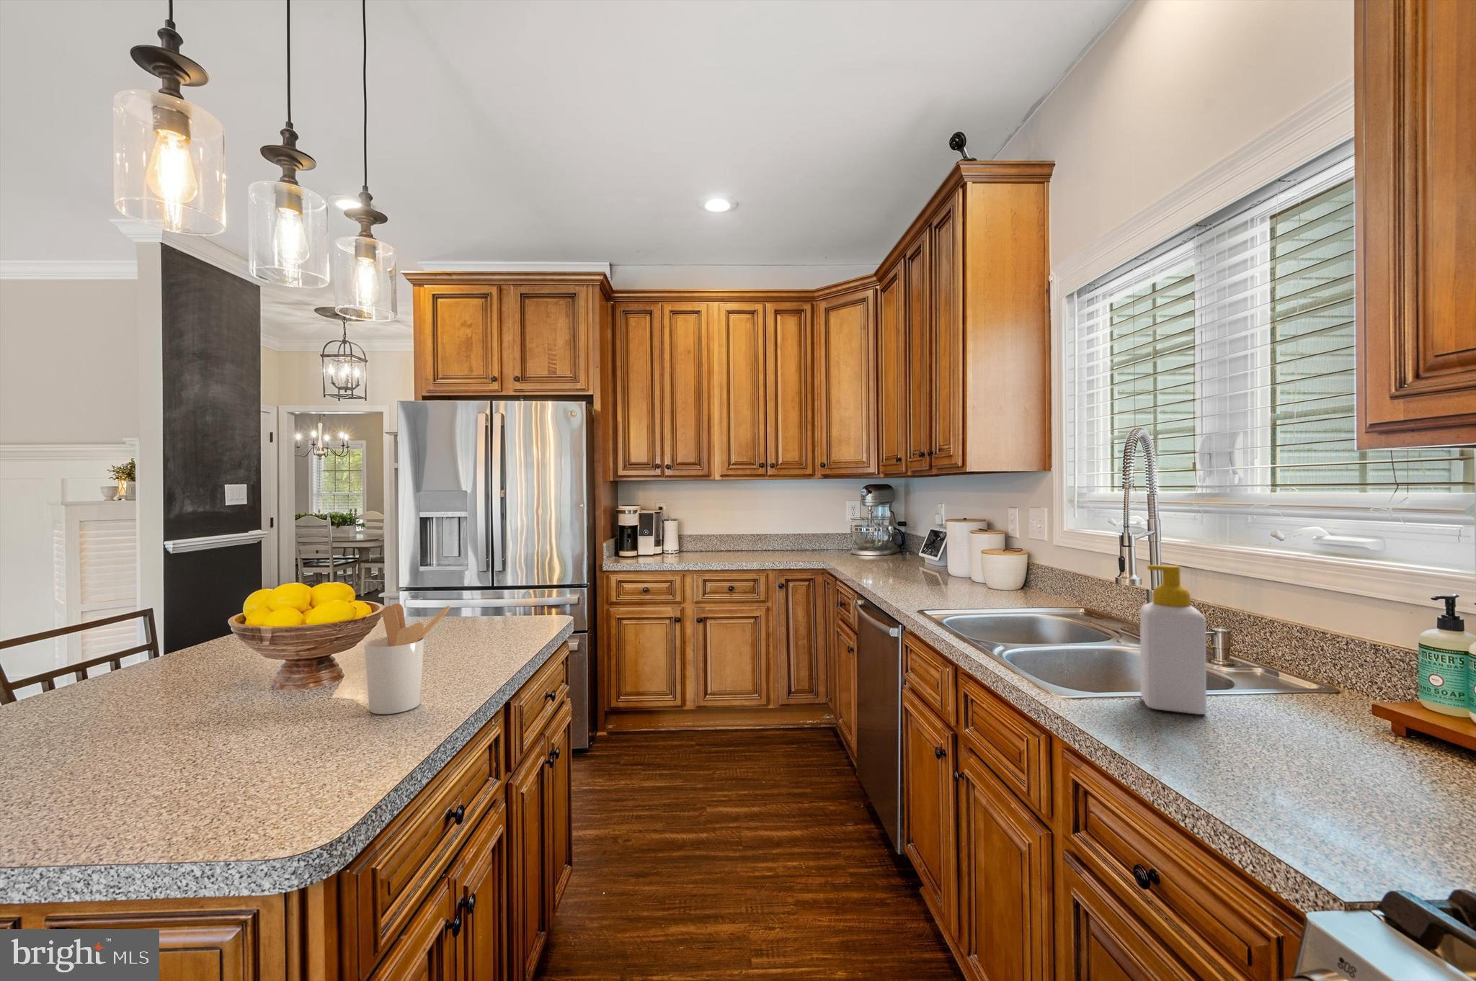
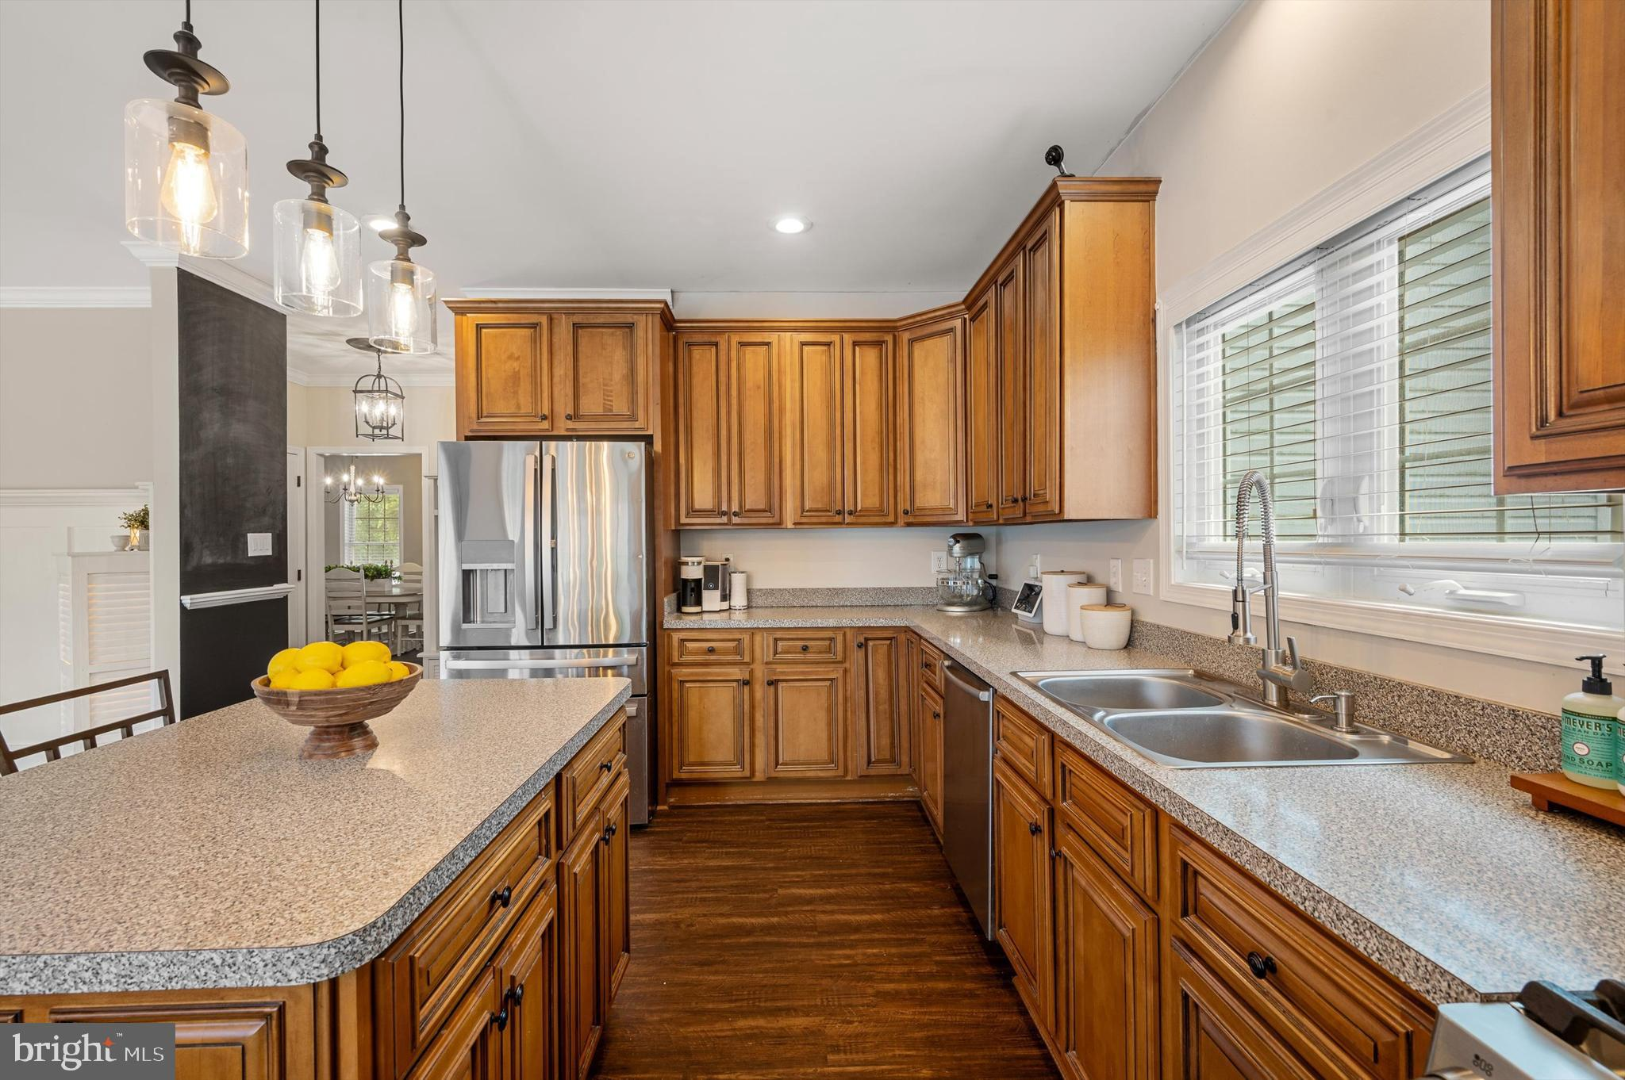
- utensil holder [364,603,450,715]
- soap bottle [1140,564,1207,715]
